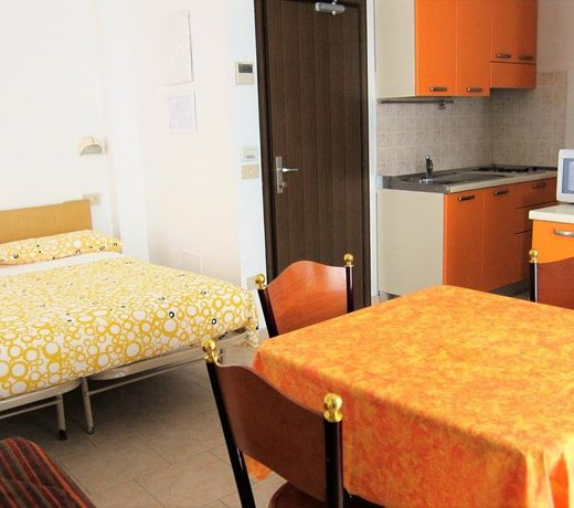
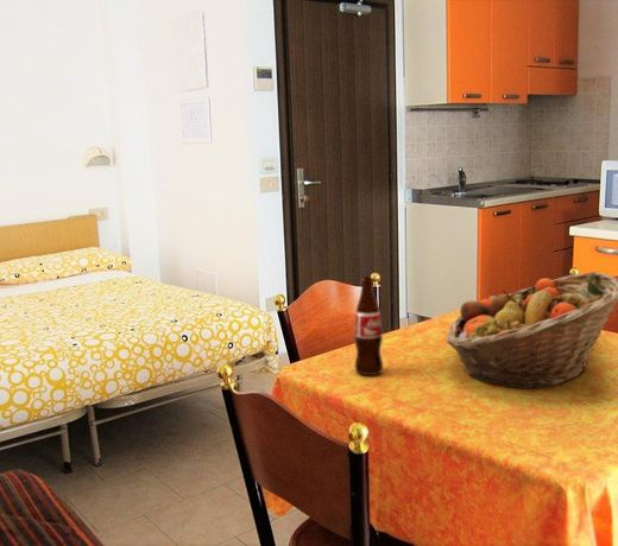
+ fruit basket [446,271,618,391]
+ bottle [353,275,384,376]
